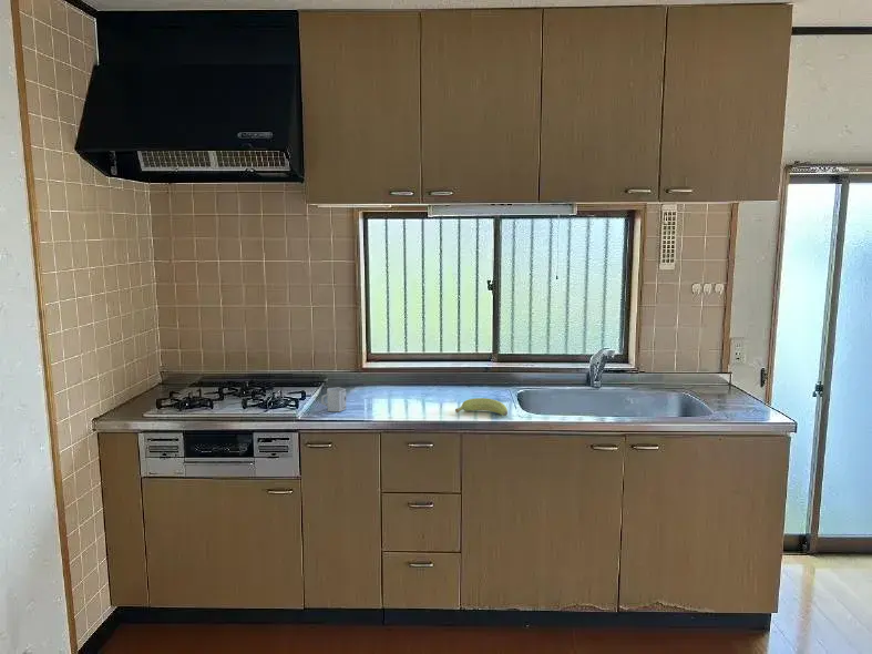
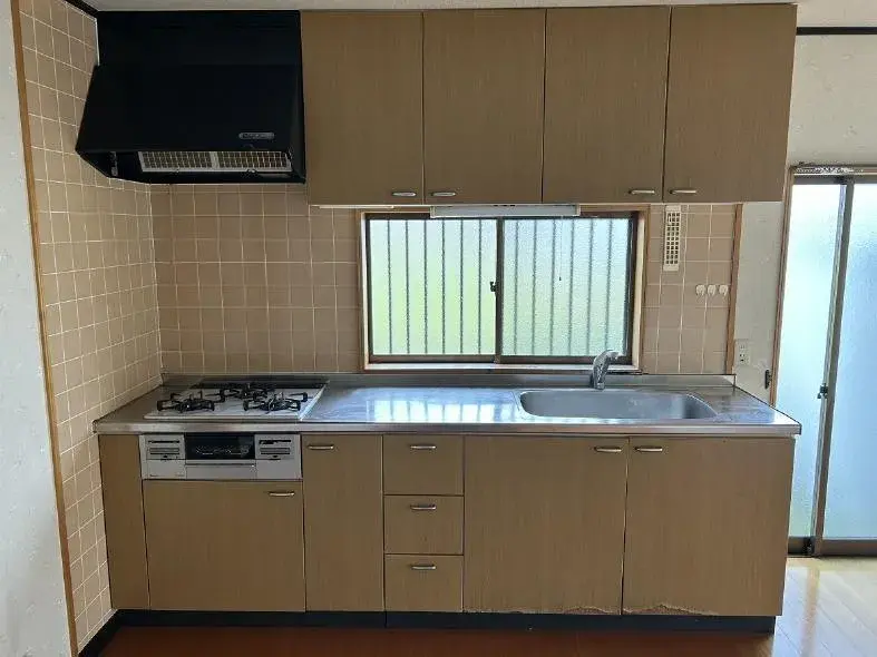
- banana [454,397,509,417]
- cup [320,386,347,412]
